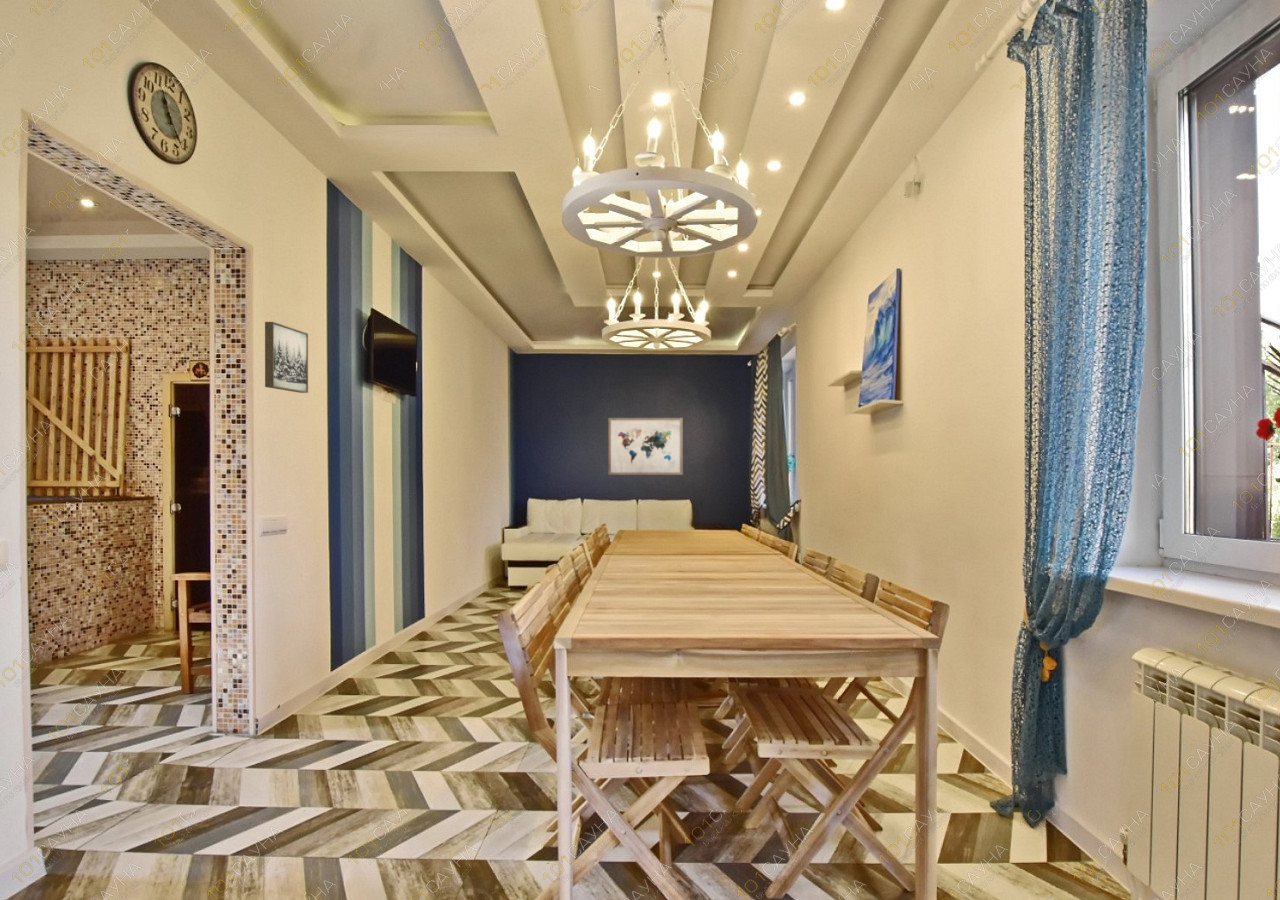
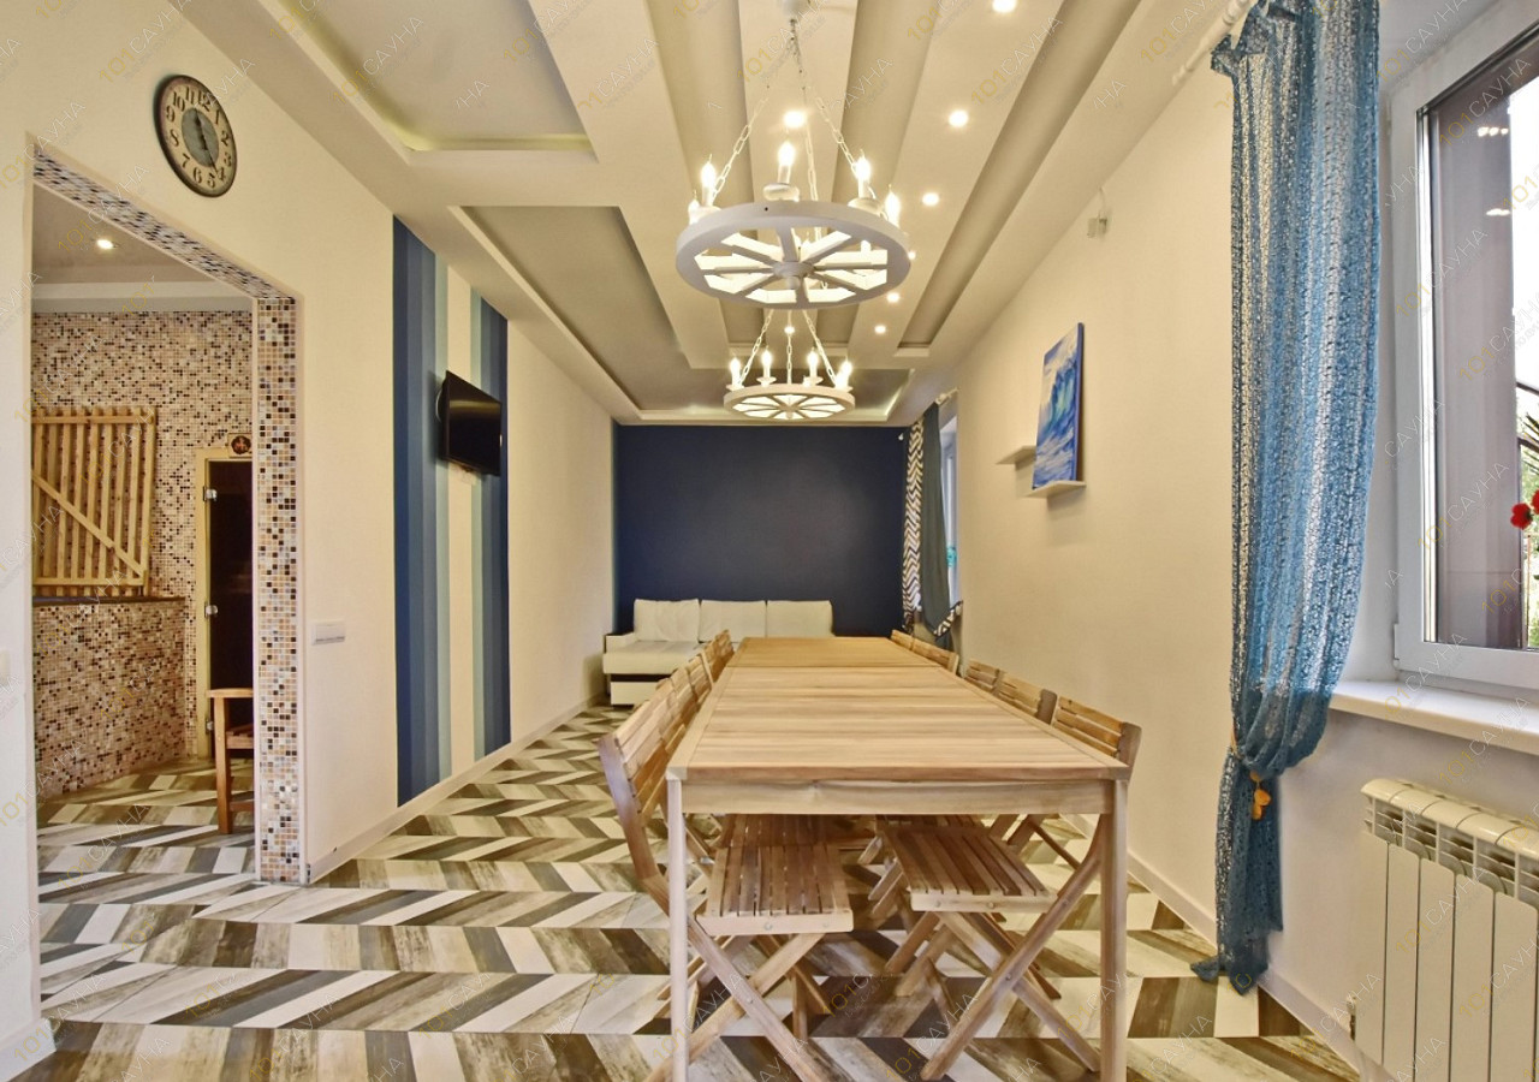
- wall art [264,321,309,394]
- wall art [607,417,684,476]
